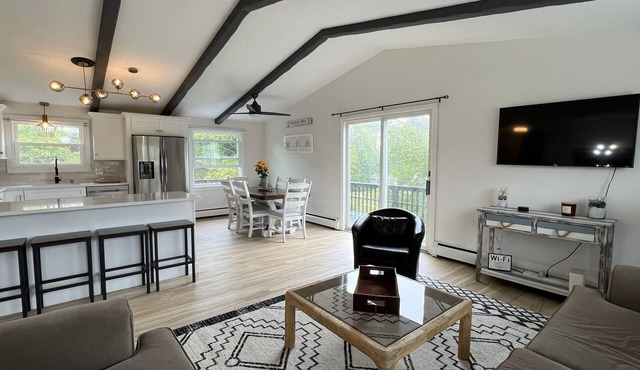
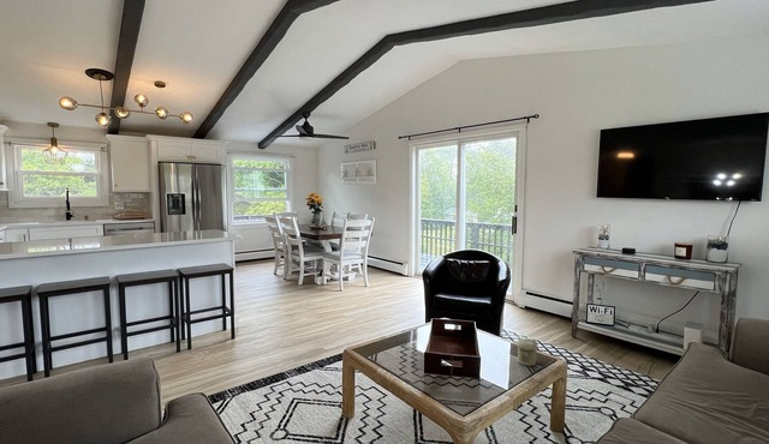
+ jar [517,336,538,366]
